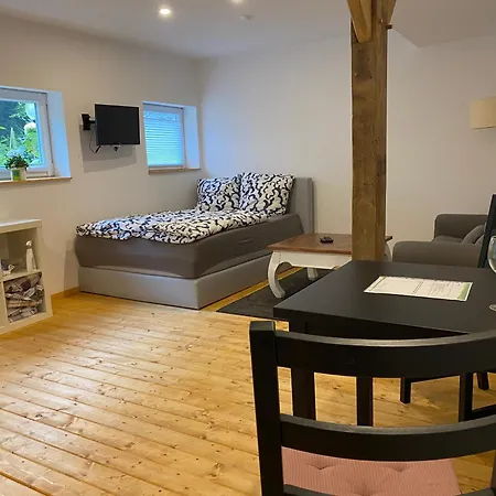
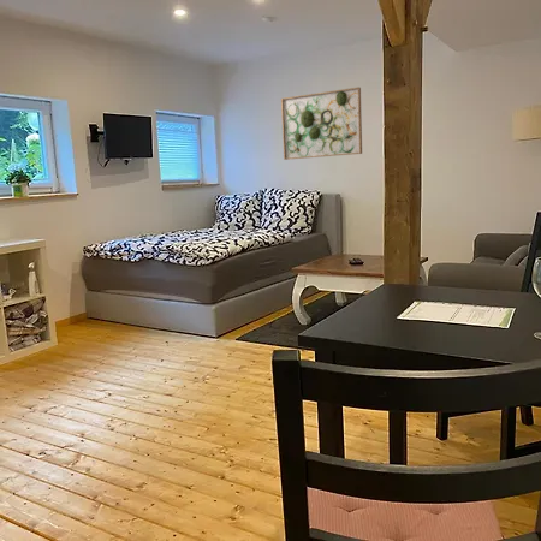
+ wall art [280,85,363,161]
